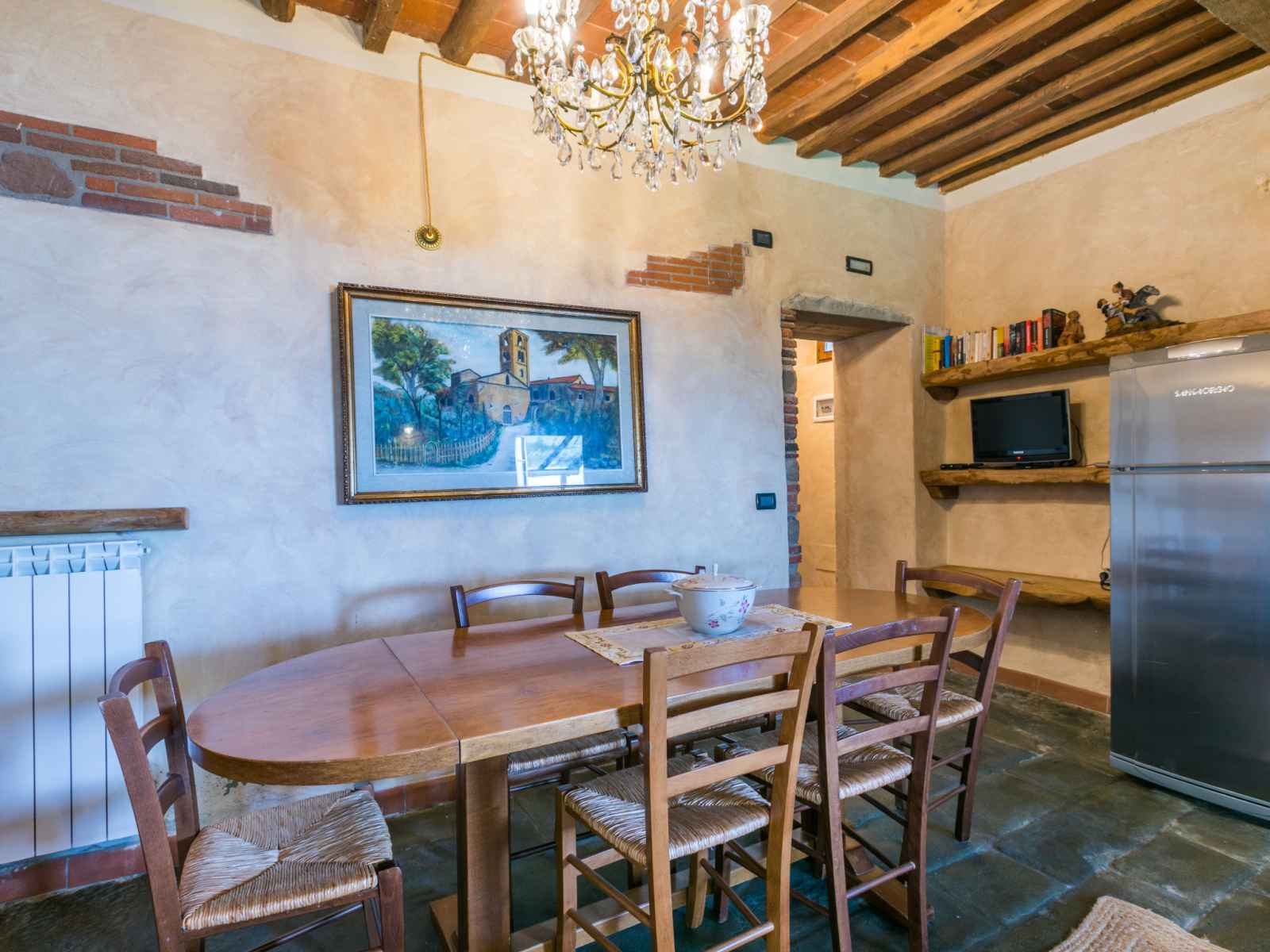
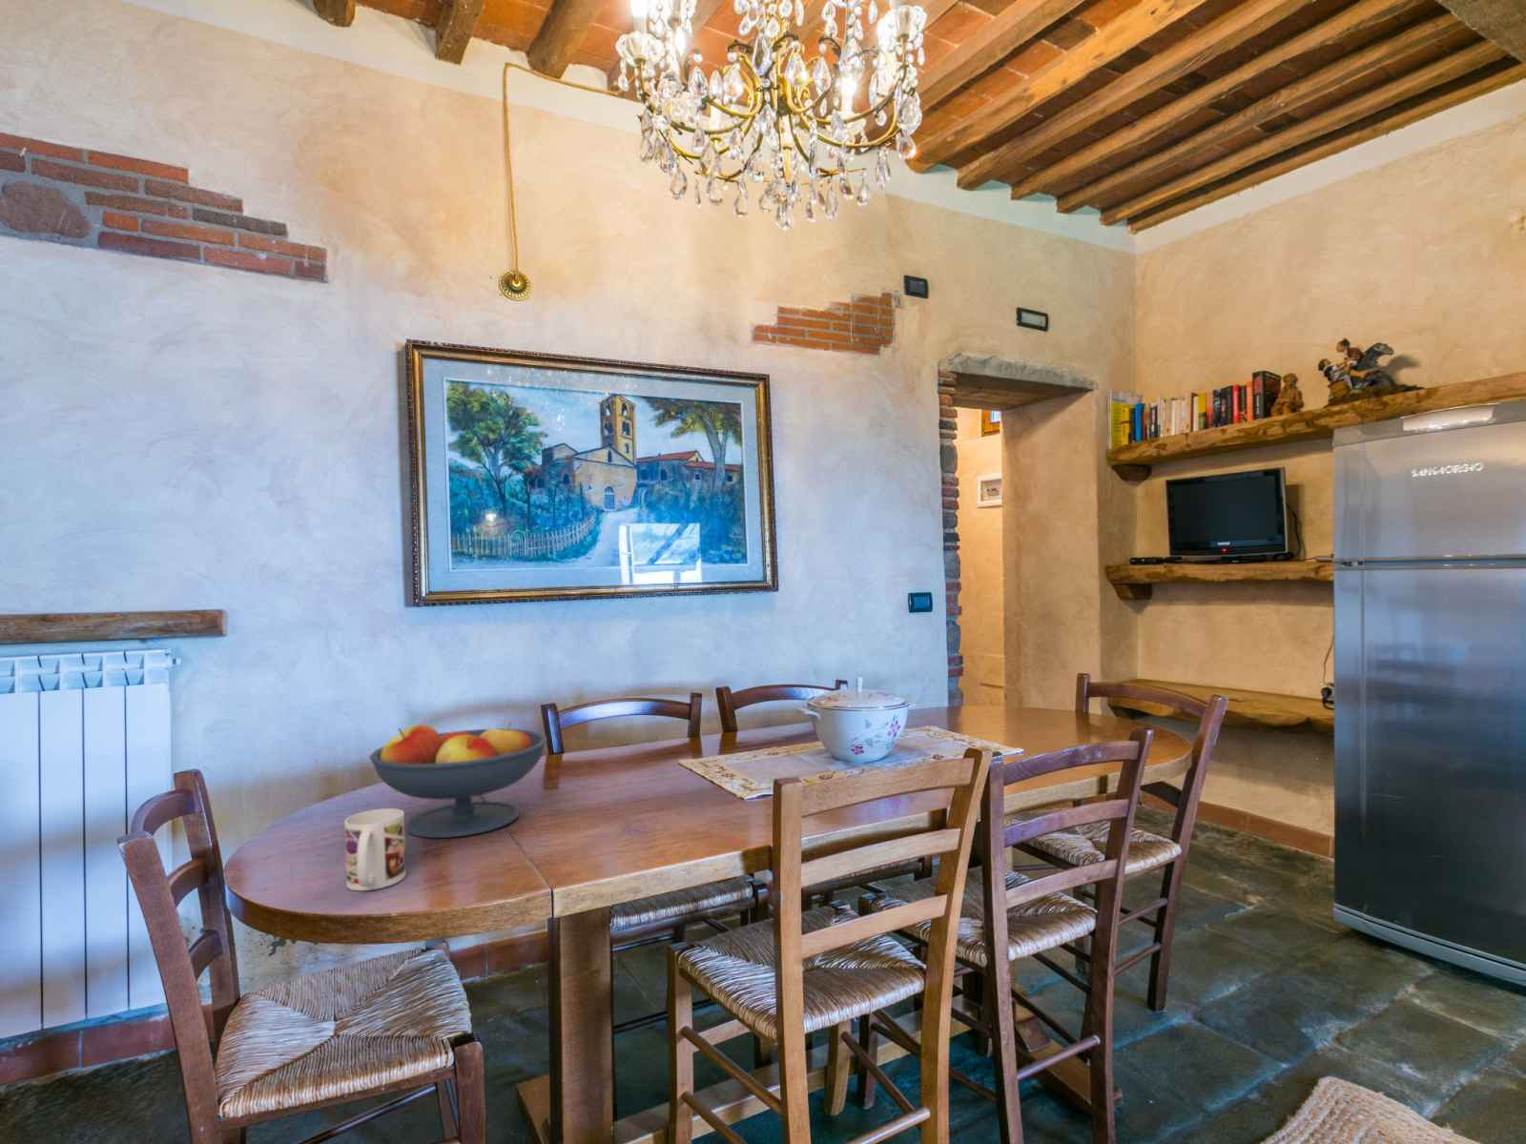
+ fruit bowl [368,722,548,839]
+ mug [344,808,406,892]
